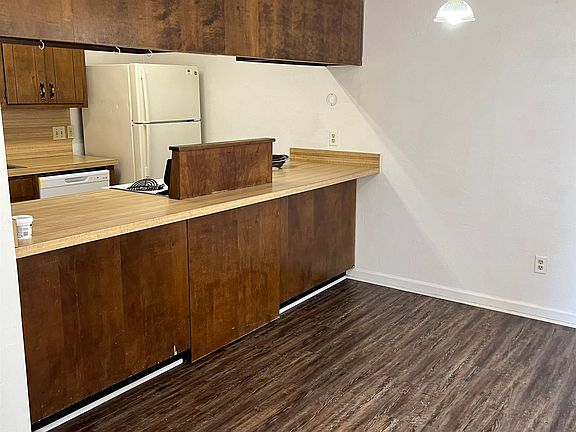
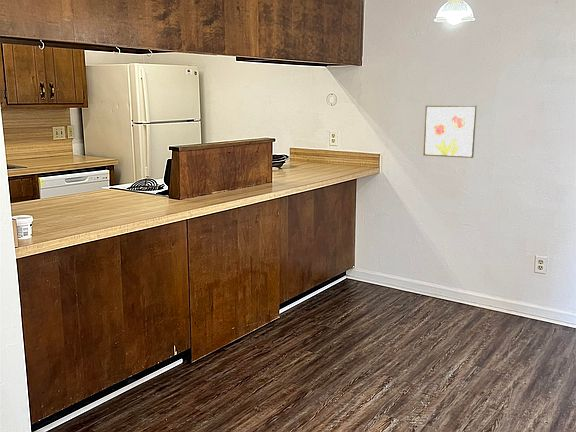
+ wall art [422,105,477,159]
